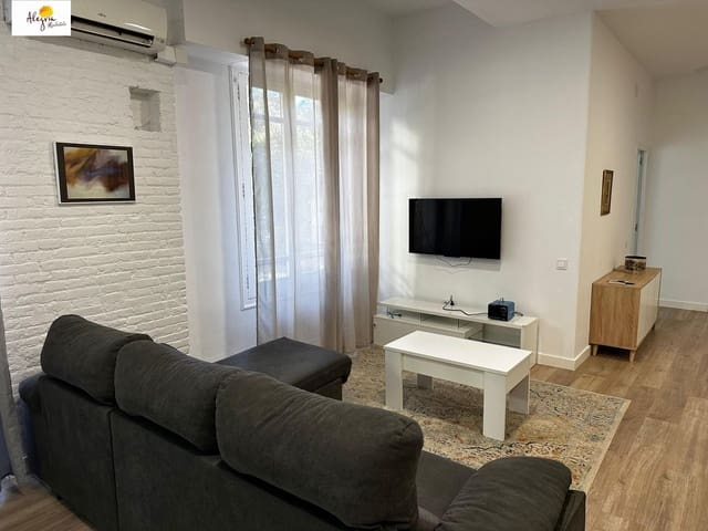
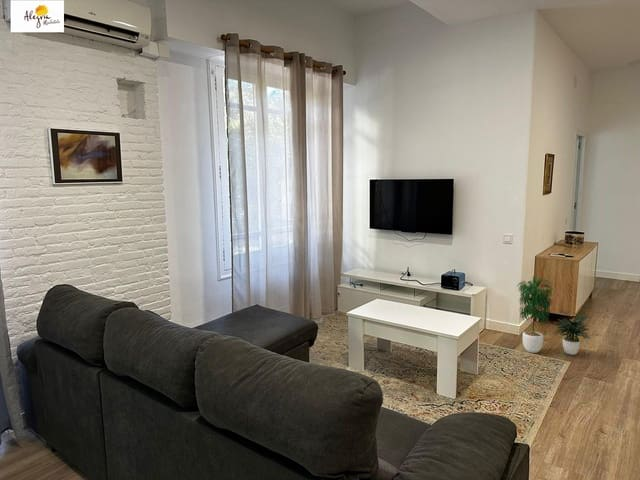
+ potted plant [516,274,593,356]
